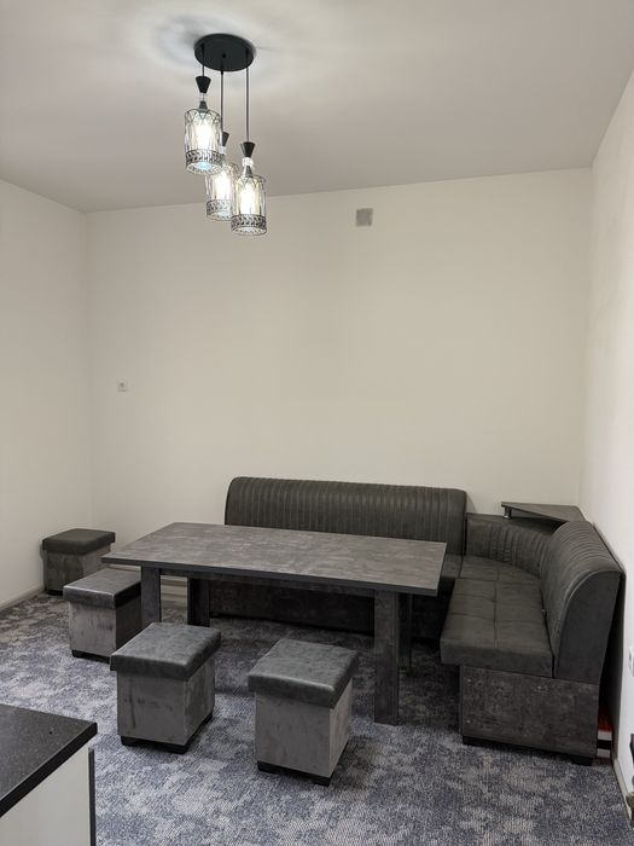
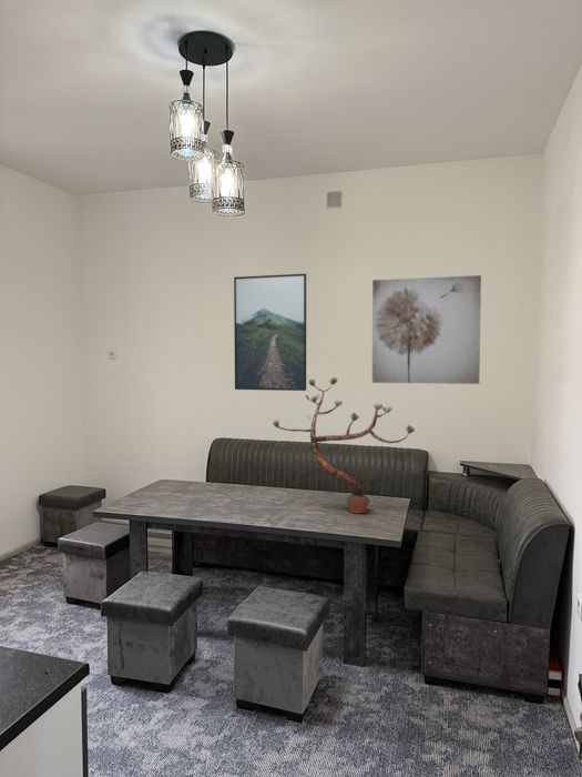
+ potted plant [272,376,416,514]
+ wall art [371,274,482,385]
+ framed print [233,273,307,392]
